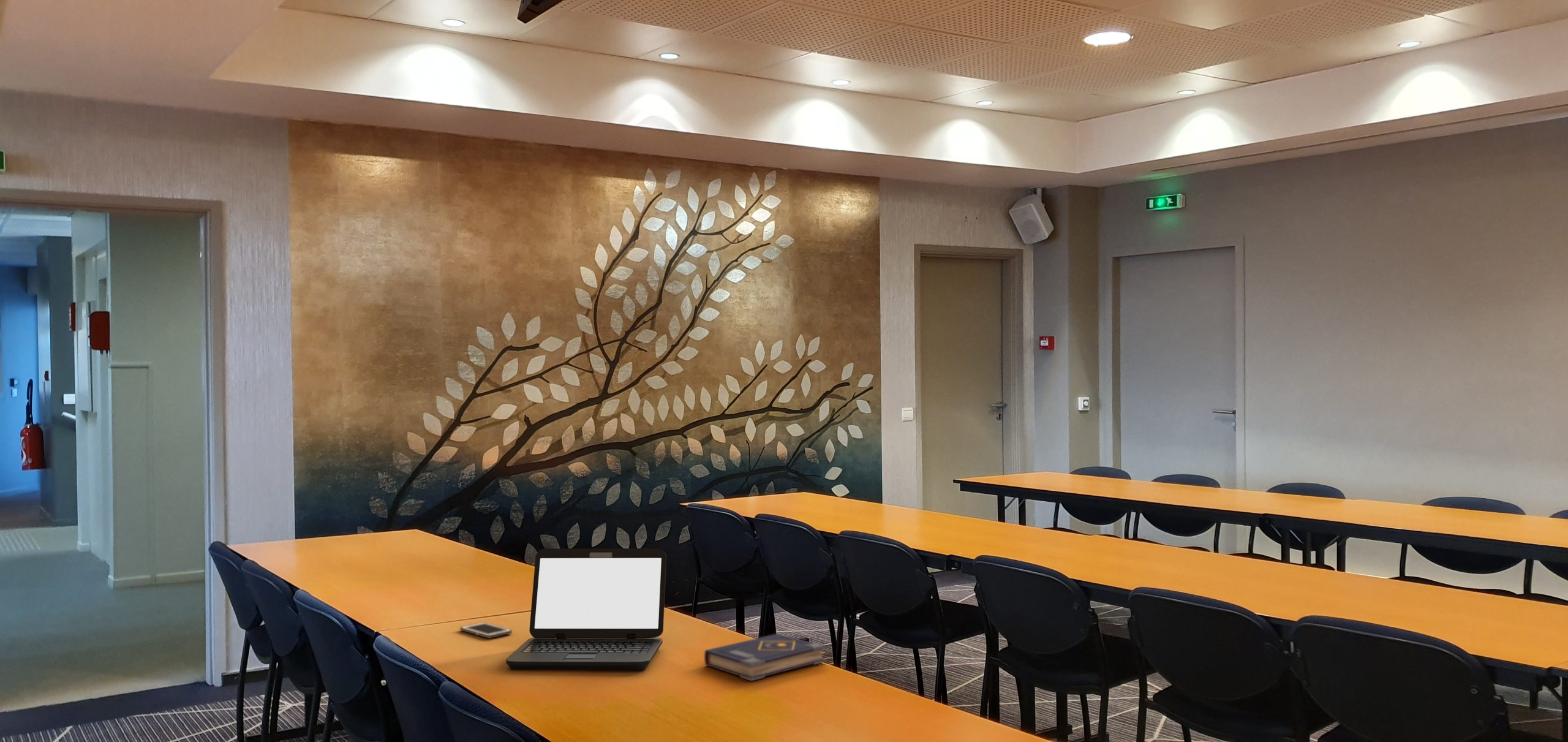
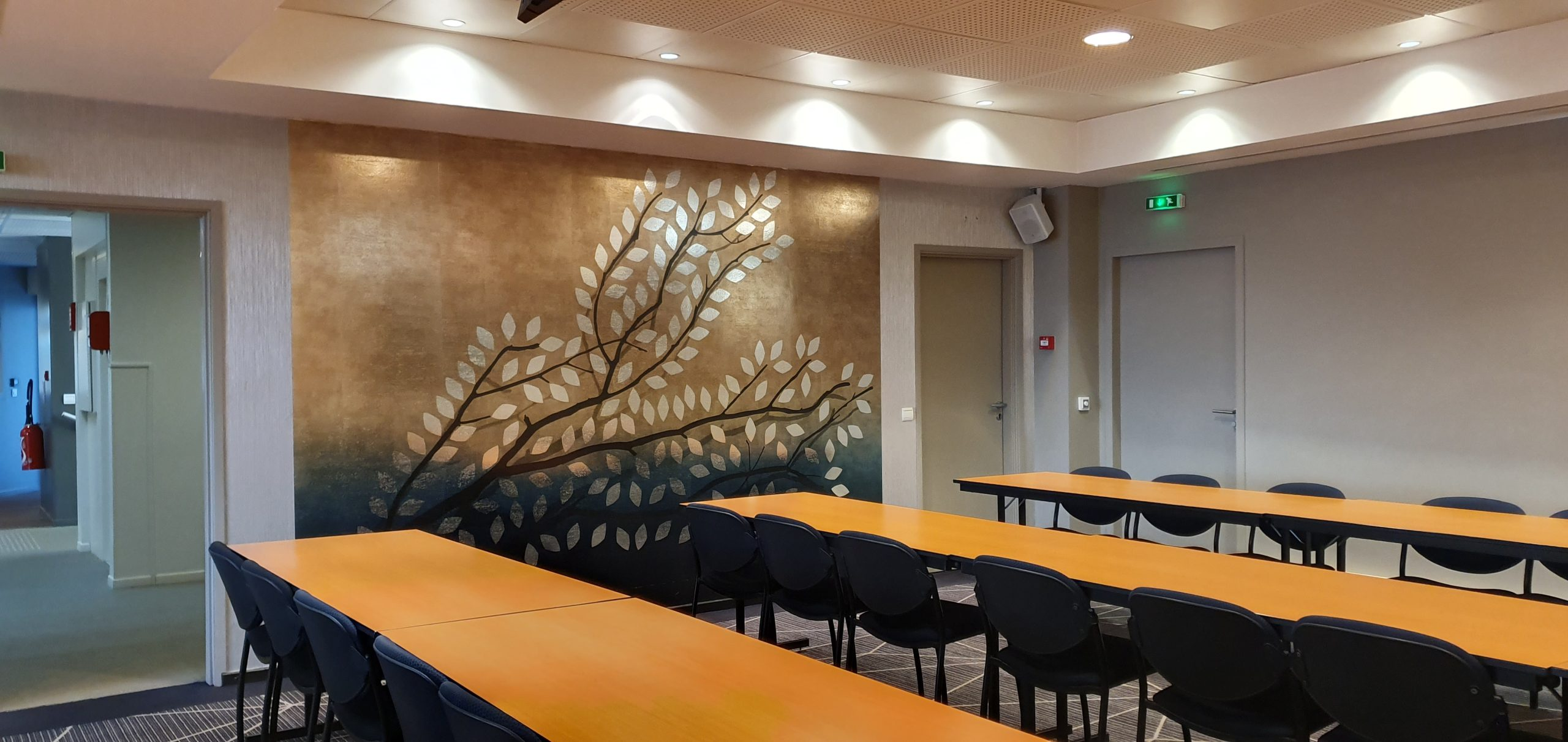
- book [704,633,827,681]
- cell phone [459,621,513,639]
- laptop [505,548,667,671]
